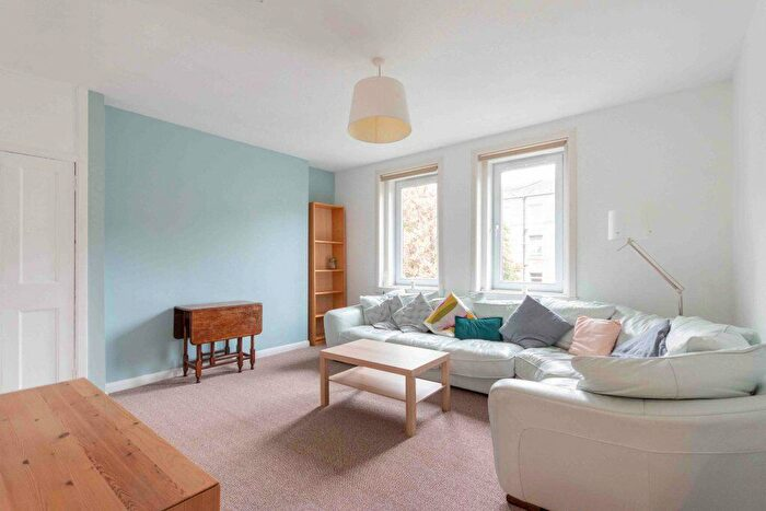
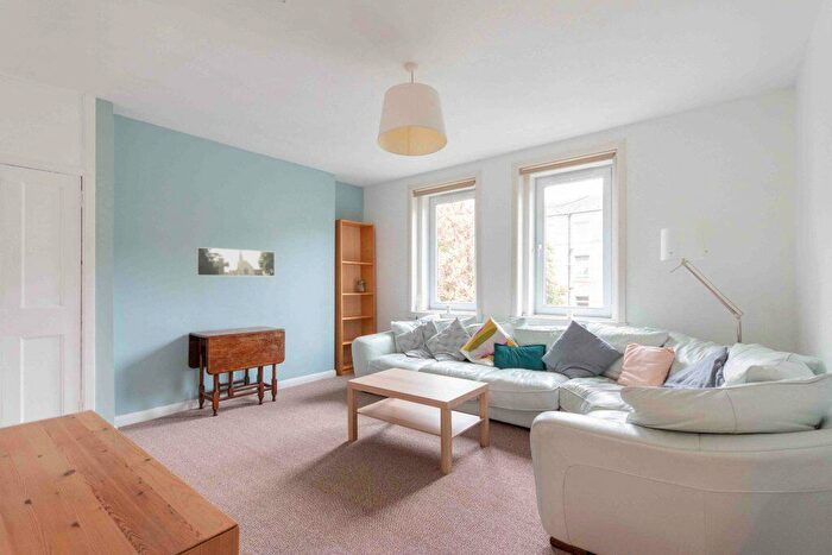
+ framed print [195,246,276,277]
